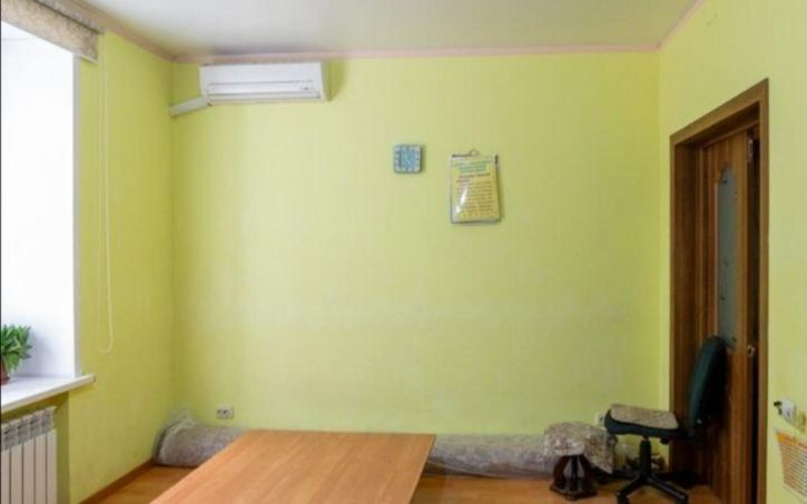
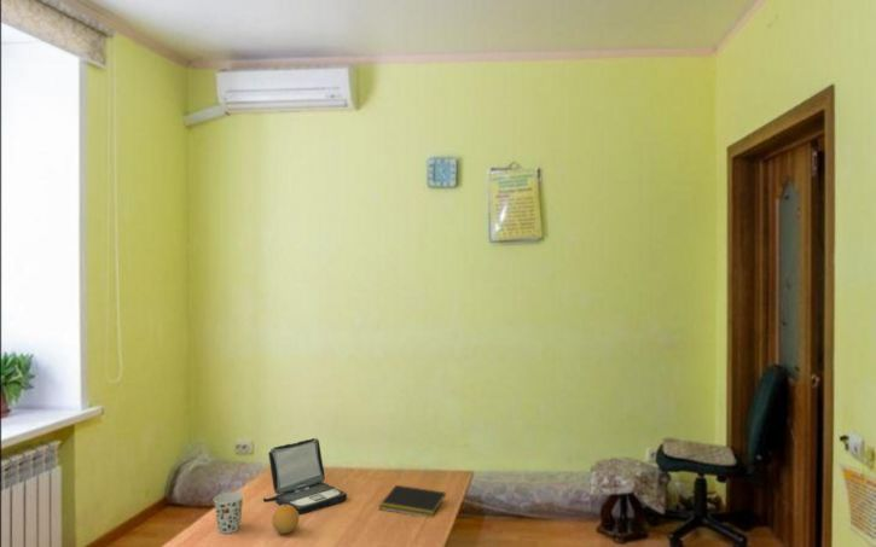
+ notepad [377,484,447,519]
+ fruit [271,505,300,535]
+ laptop [262,437,348,516]
+ cup [213,490,245,535]
